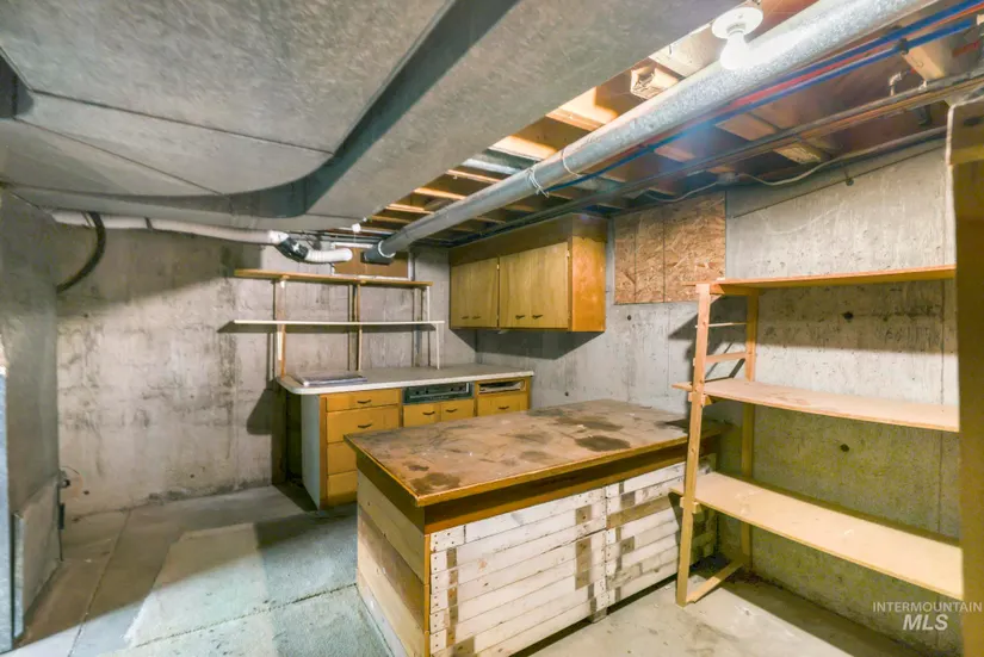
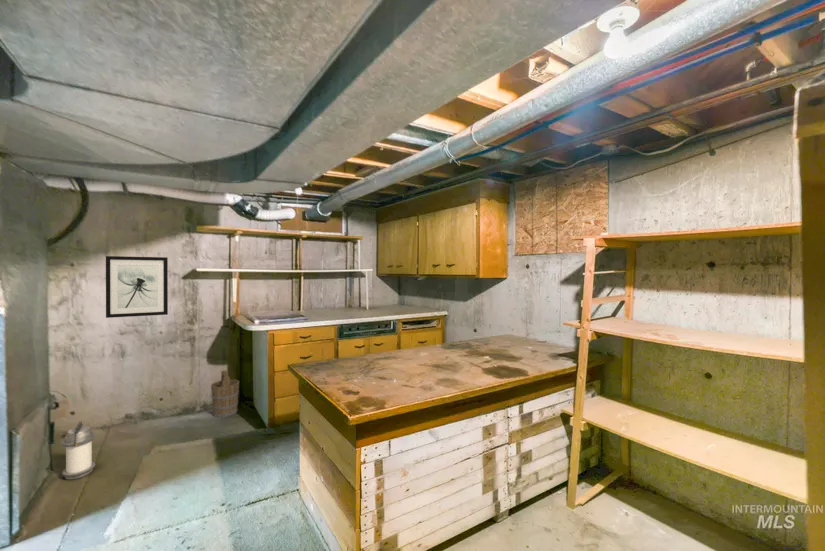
+ bucket [210,369,240,418]
+ wall art [105,255,169,319]
+ lantern [61,420,96,480]
